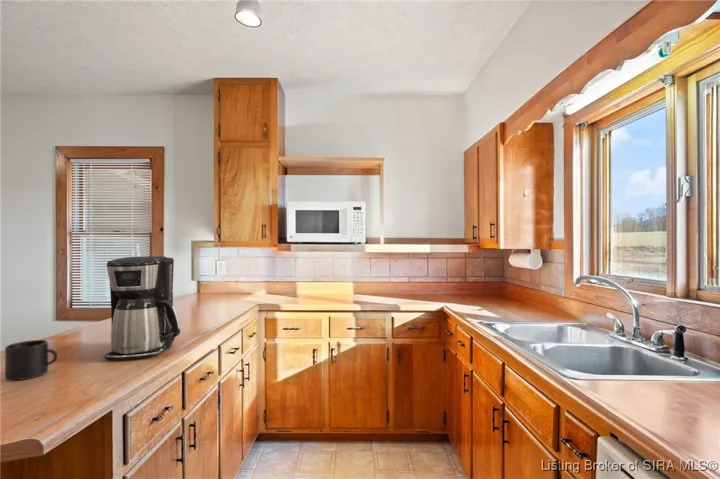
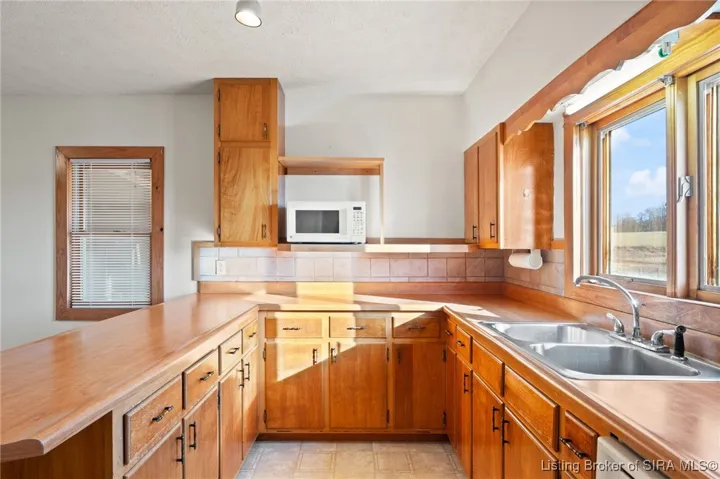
- mug [4,339,58,381]
- coffee maker [103,255,181,360]
